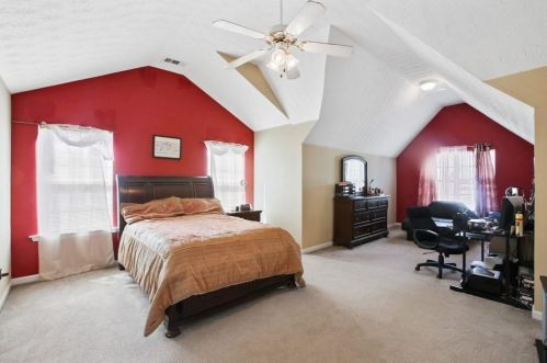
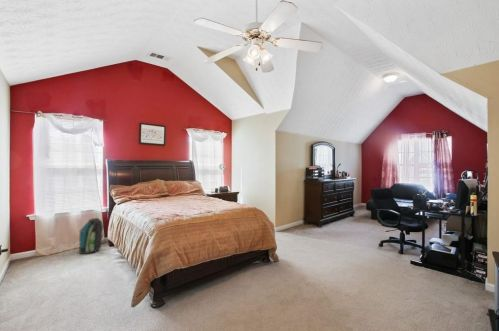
+ backpack [78,217,104,255]
